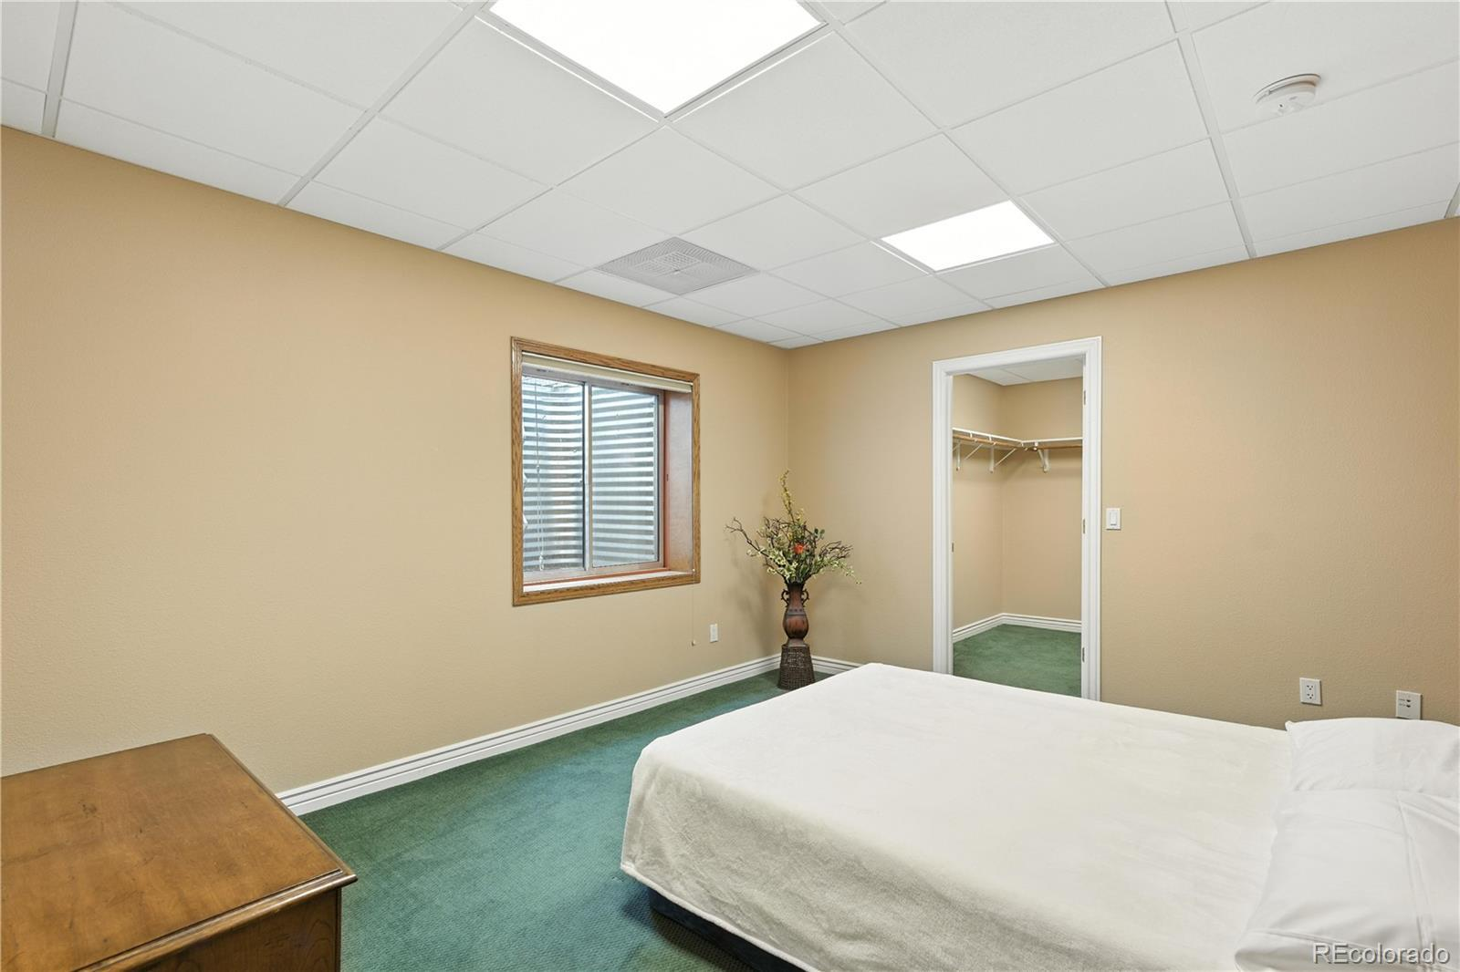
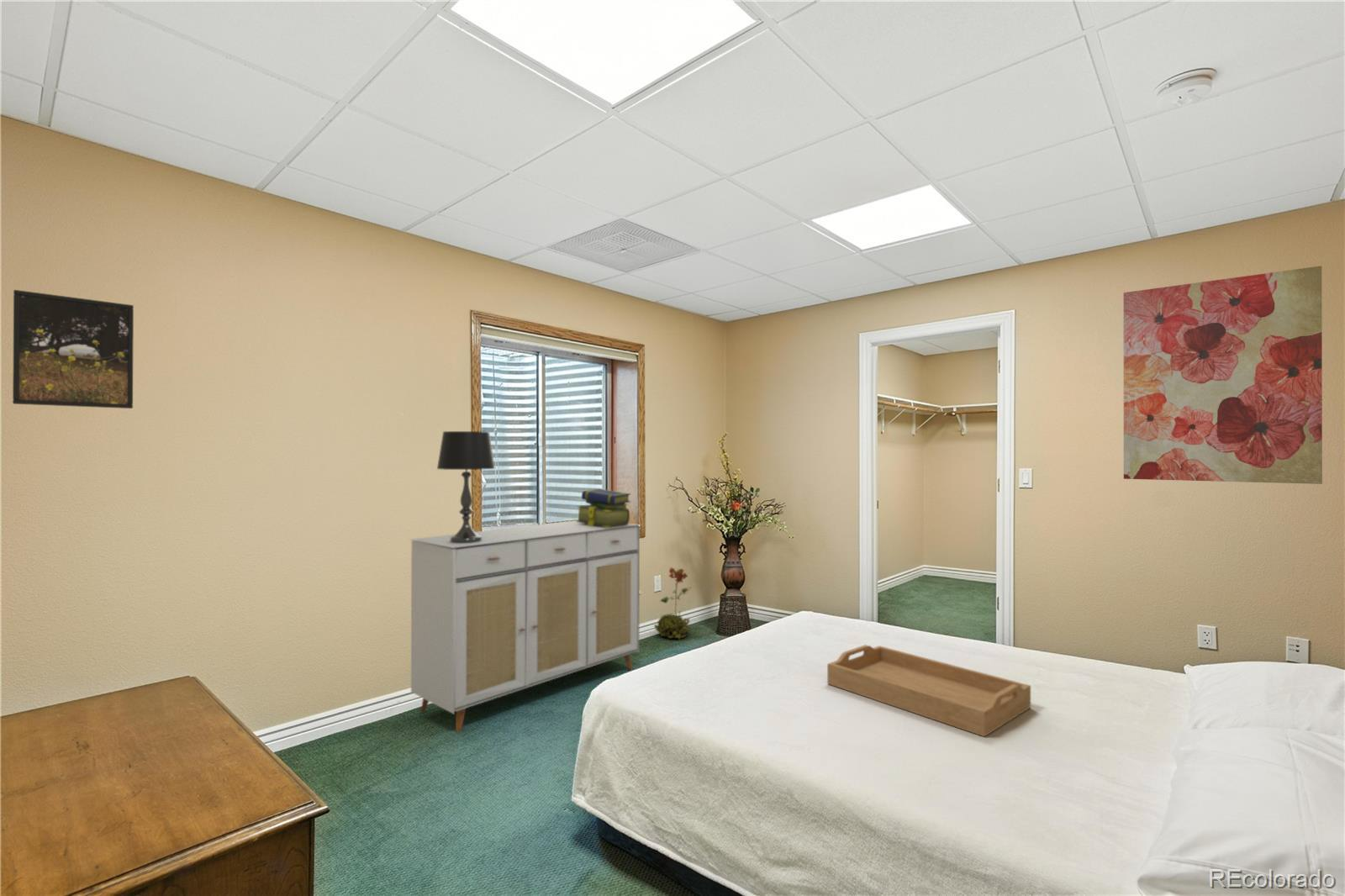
+ serving tray [826,644,1031,737]
+ decorative plant [653,567,693,640]
+ stack of books [576,488,631,528]
+ wall art [1123,265,1323,485]
+ sideboard [409,519,642,733]
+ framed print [12,289,135,409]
+ table lamp [436,430,496,543]
